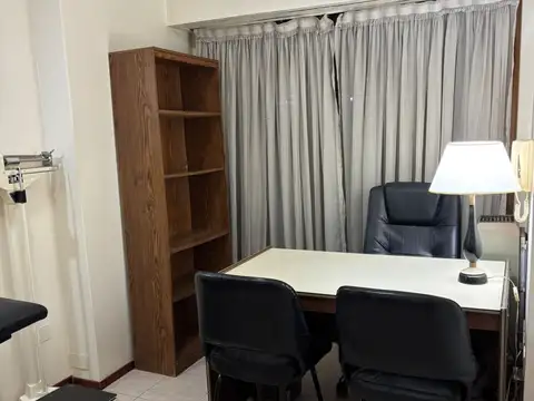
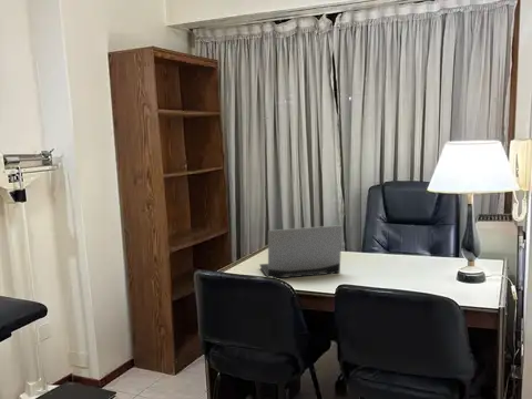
+ laptop computer [258,224,344,279]
